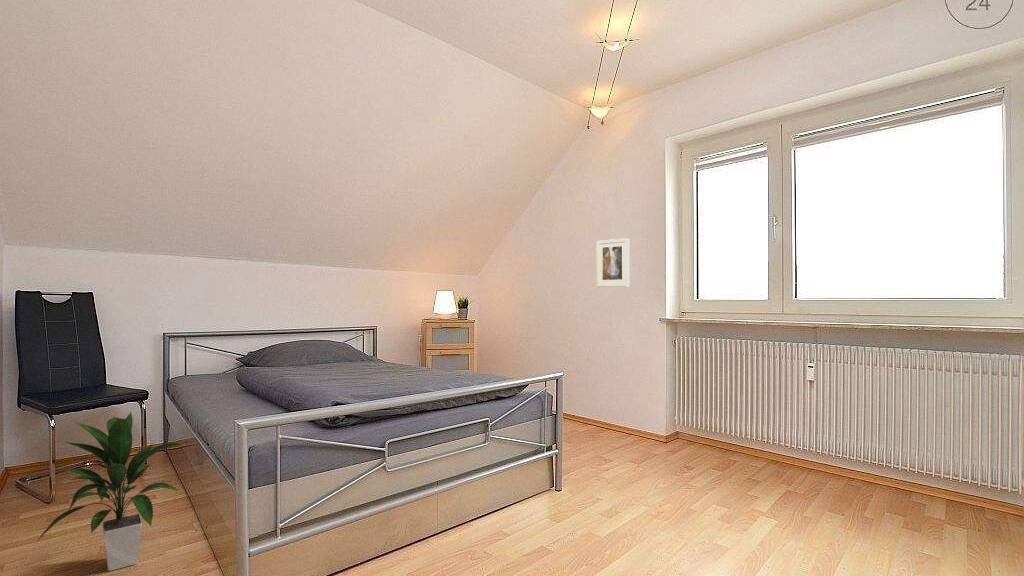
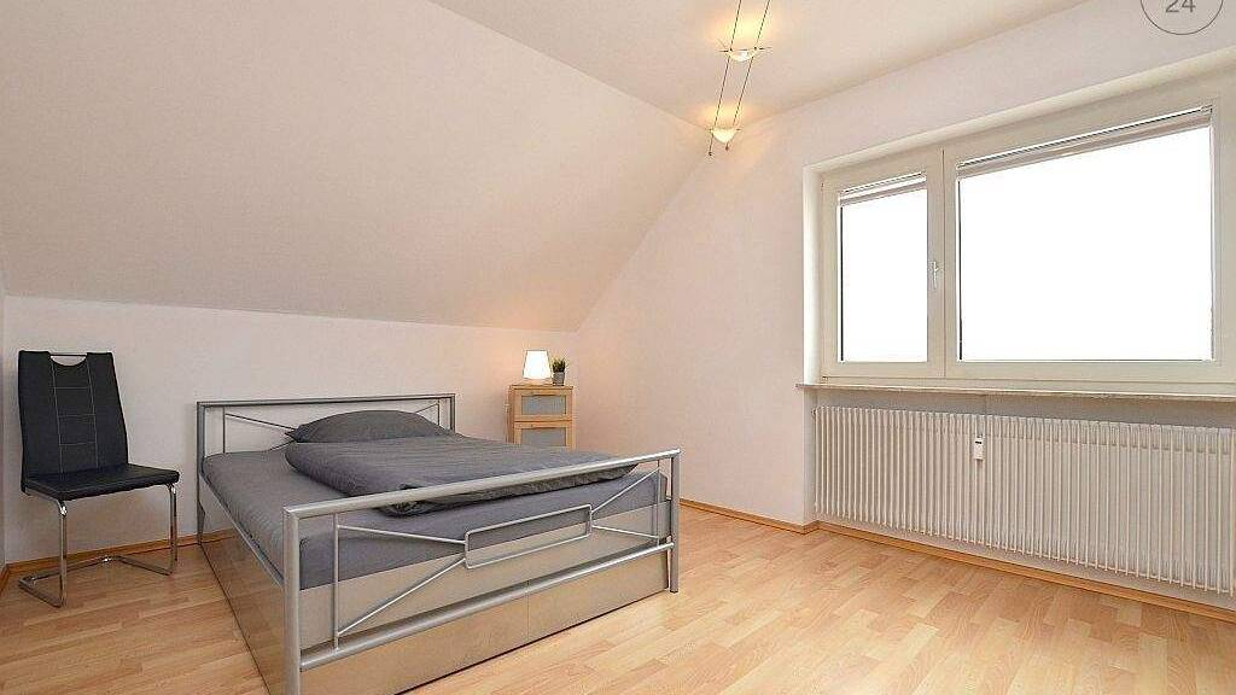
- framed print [596,237,630,288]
- indoor plant [33,411,186,572]
